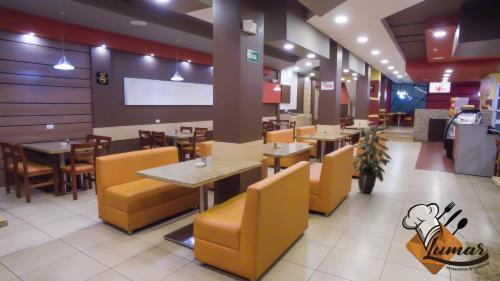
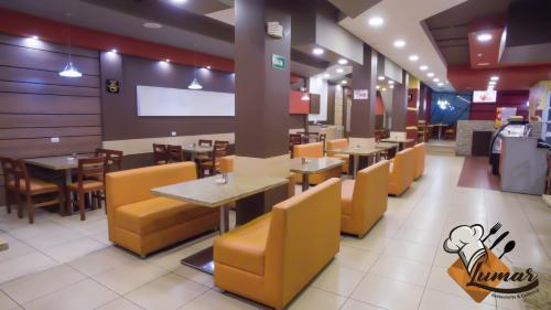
- indoor plant [352,120,394,194]
